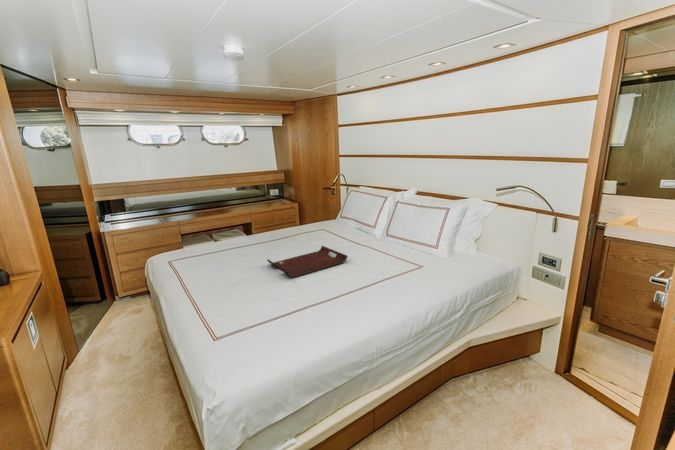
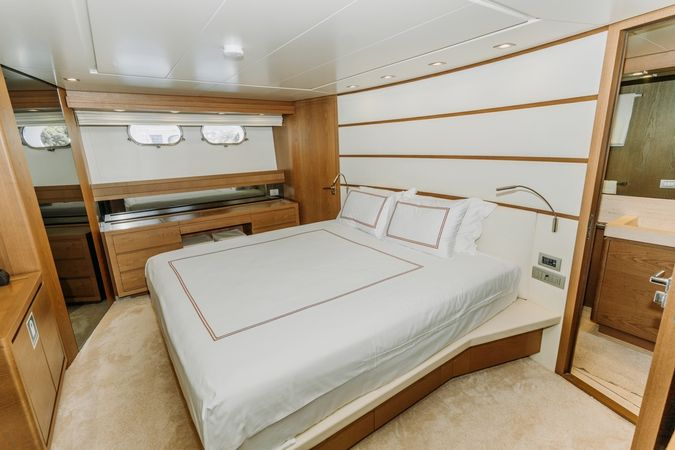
- serving tray [266,245,349,278]
